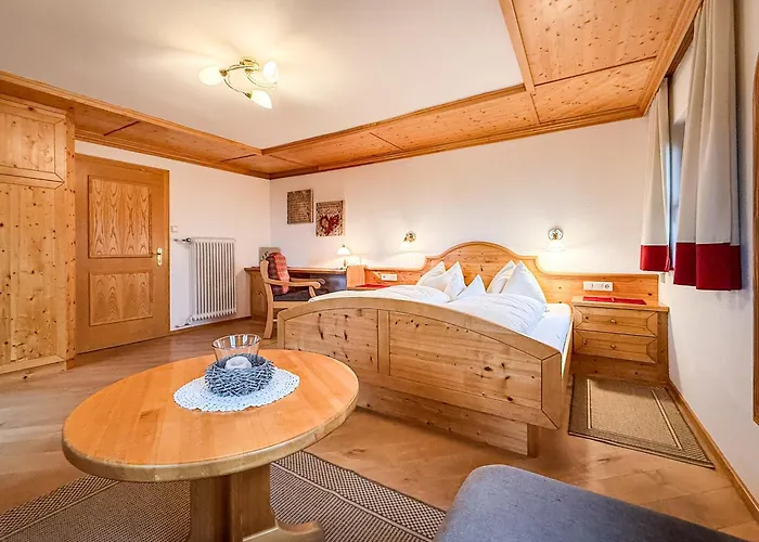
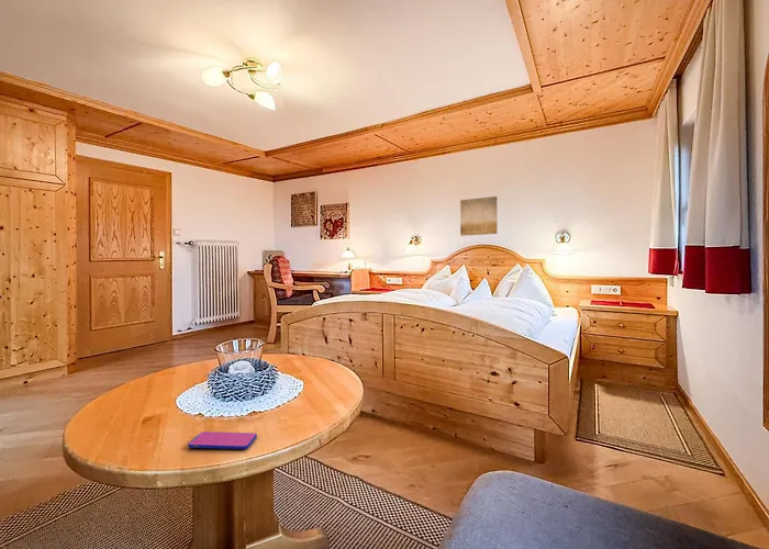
+ wall art [459,195,498,237]
+ smartphone [187,430,258,450]
